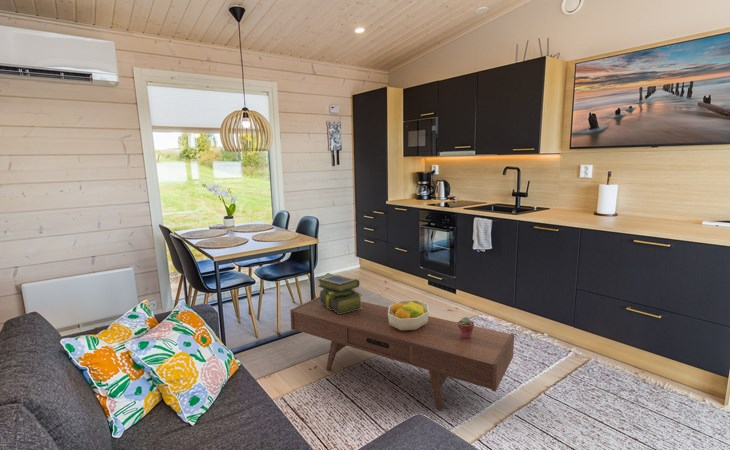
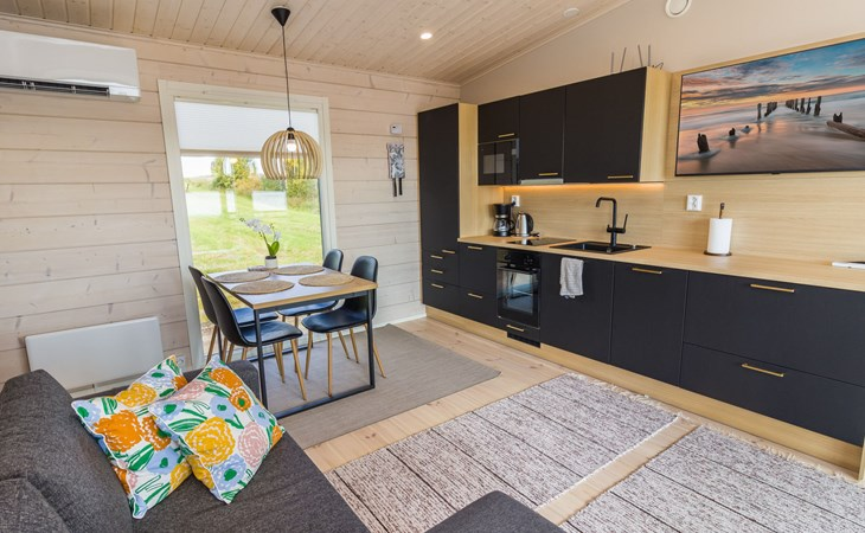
- stack of books [317,274,363,314]
- potted succulent [457,316,475,339]
- coffee table [289,296,515,411]
- fruit bowl [388,299,430,330]
